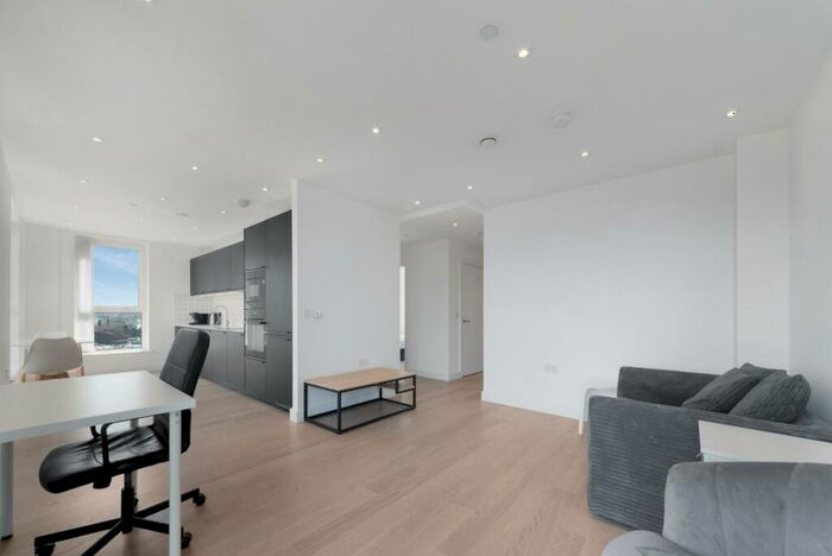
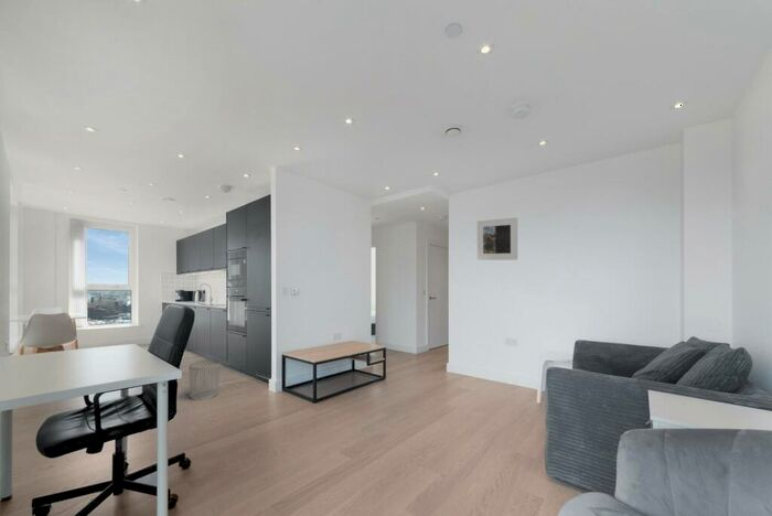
+ waste bin [187,358,222,401]
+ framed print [476,216,518,261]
